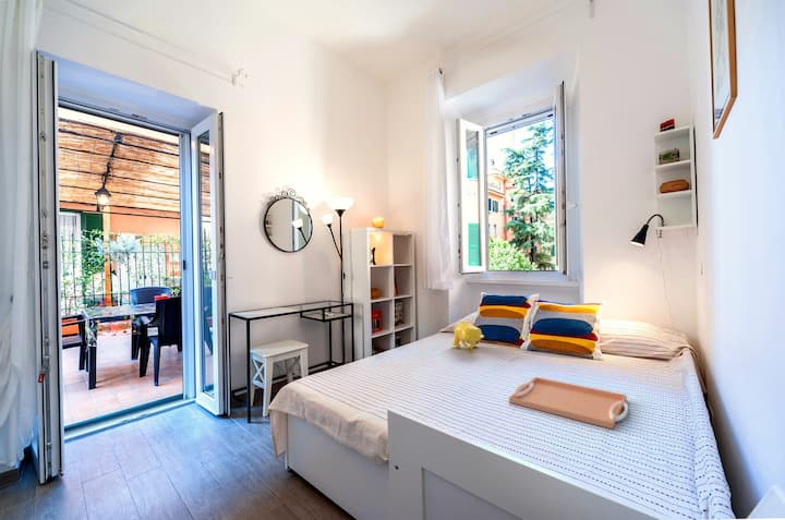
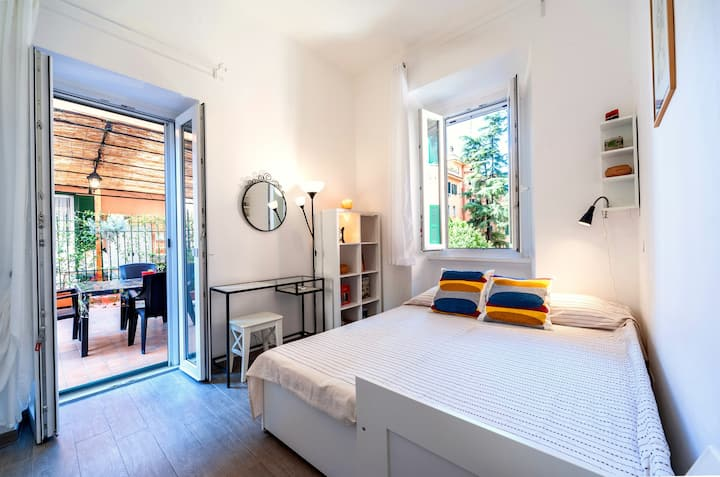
- teddy bear [450,321,485,350]
- serving tray [508,376,629,431]
